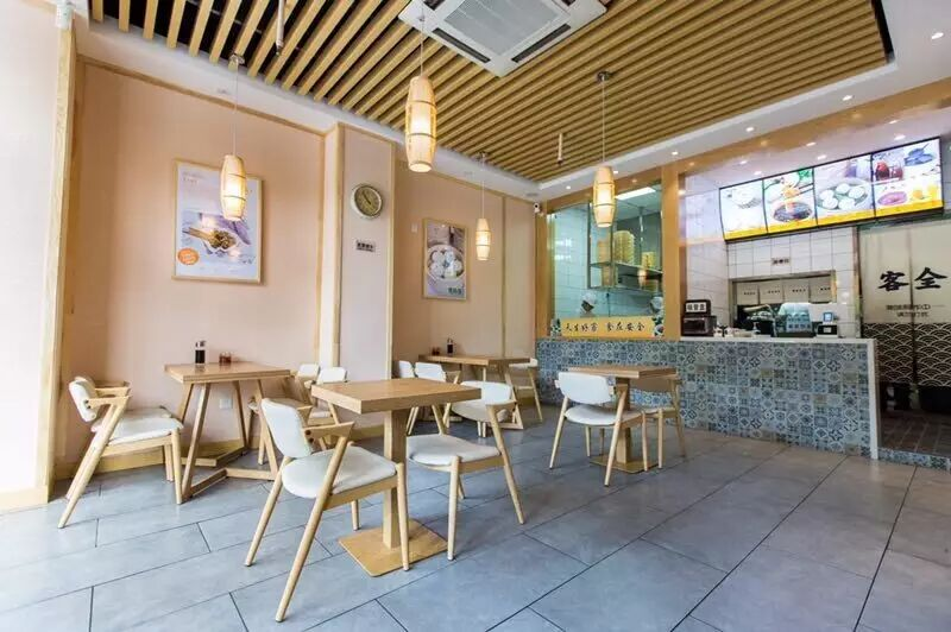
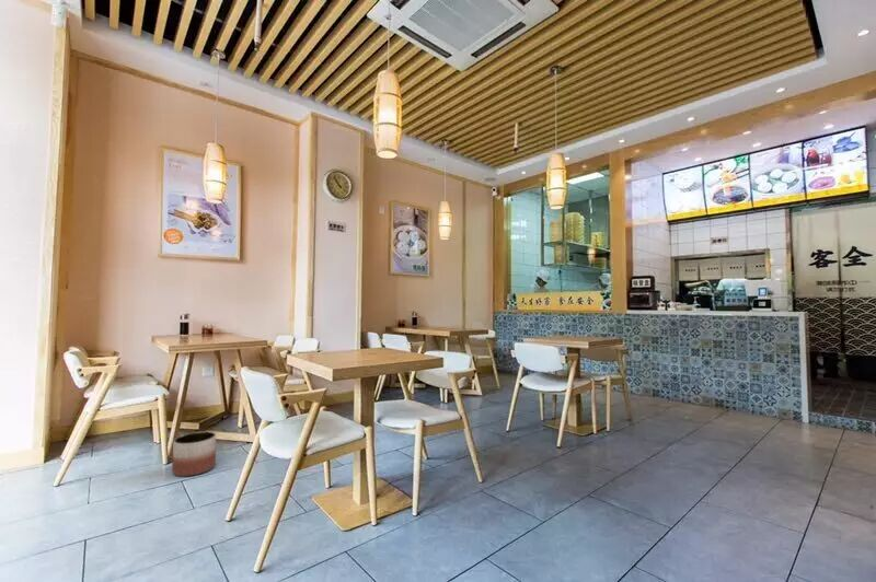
+ planter [171,431,217,477]
